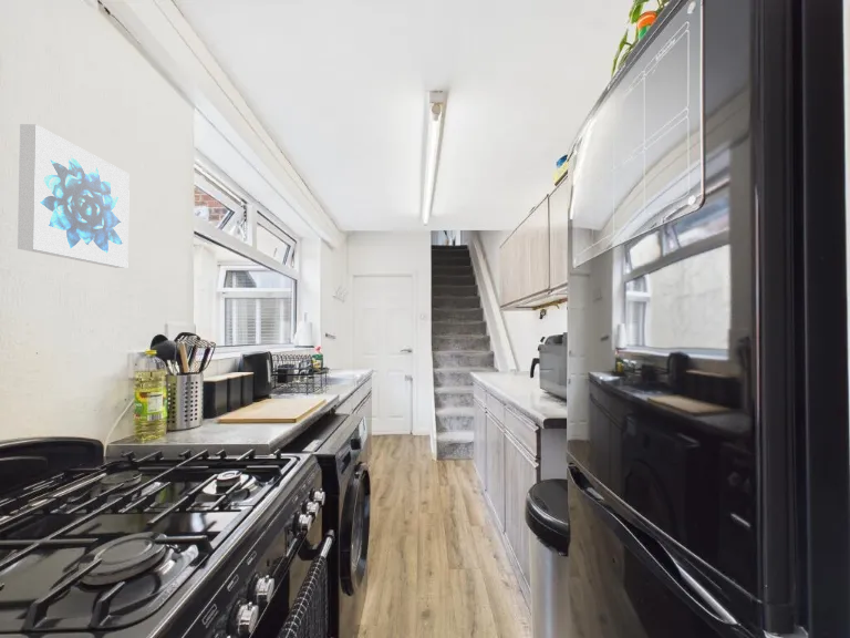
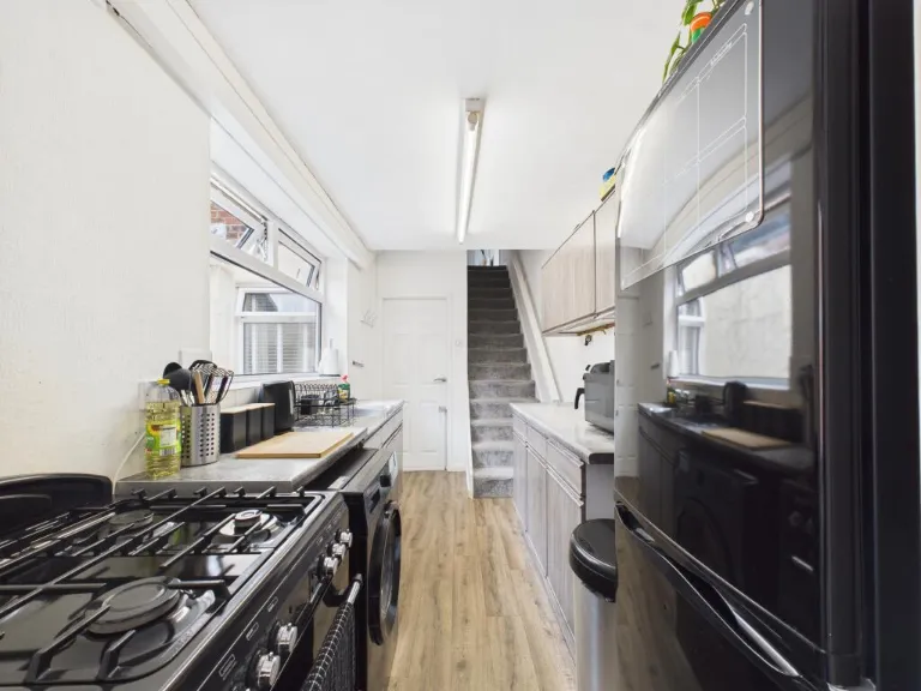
- wall art [17,123,131,269]
